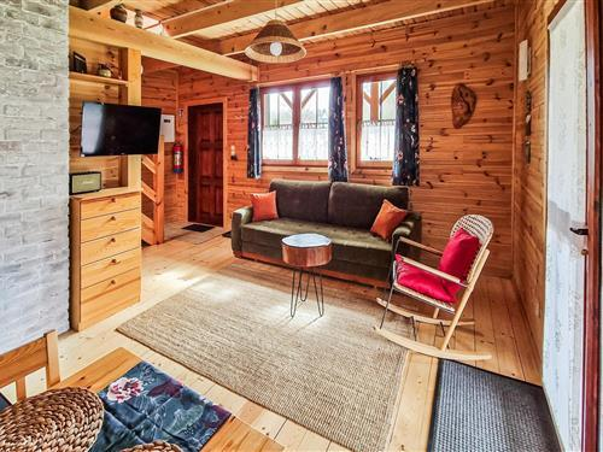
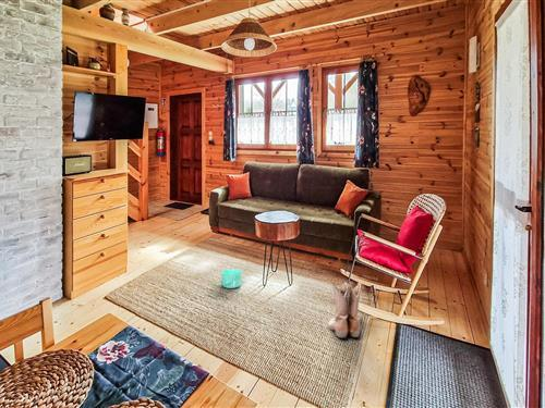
+ basket [220,268,243,289]
+ boots [327,282,362,338]
